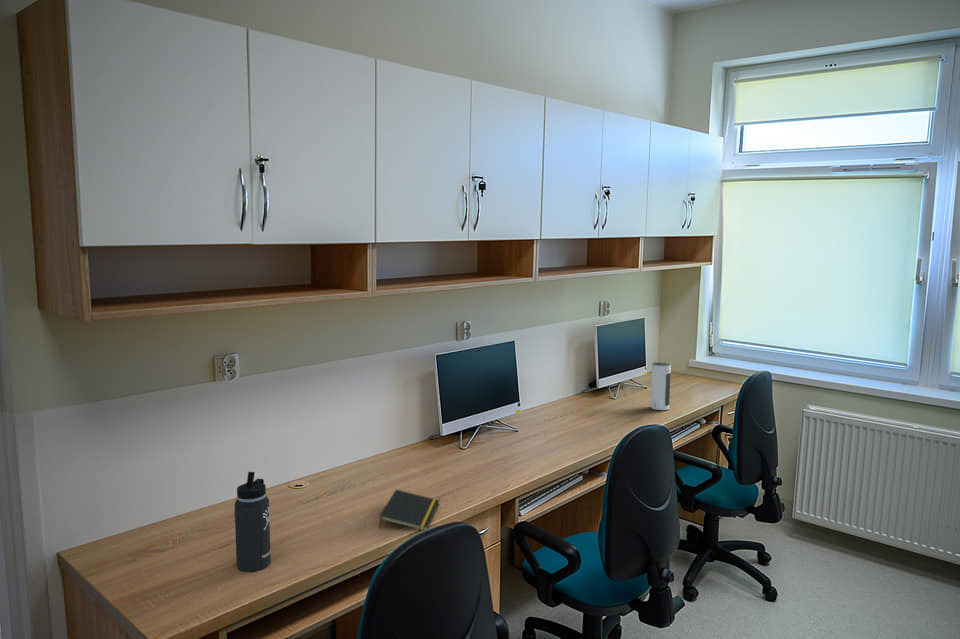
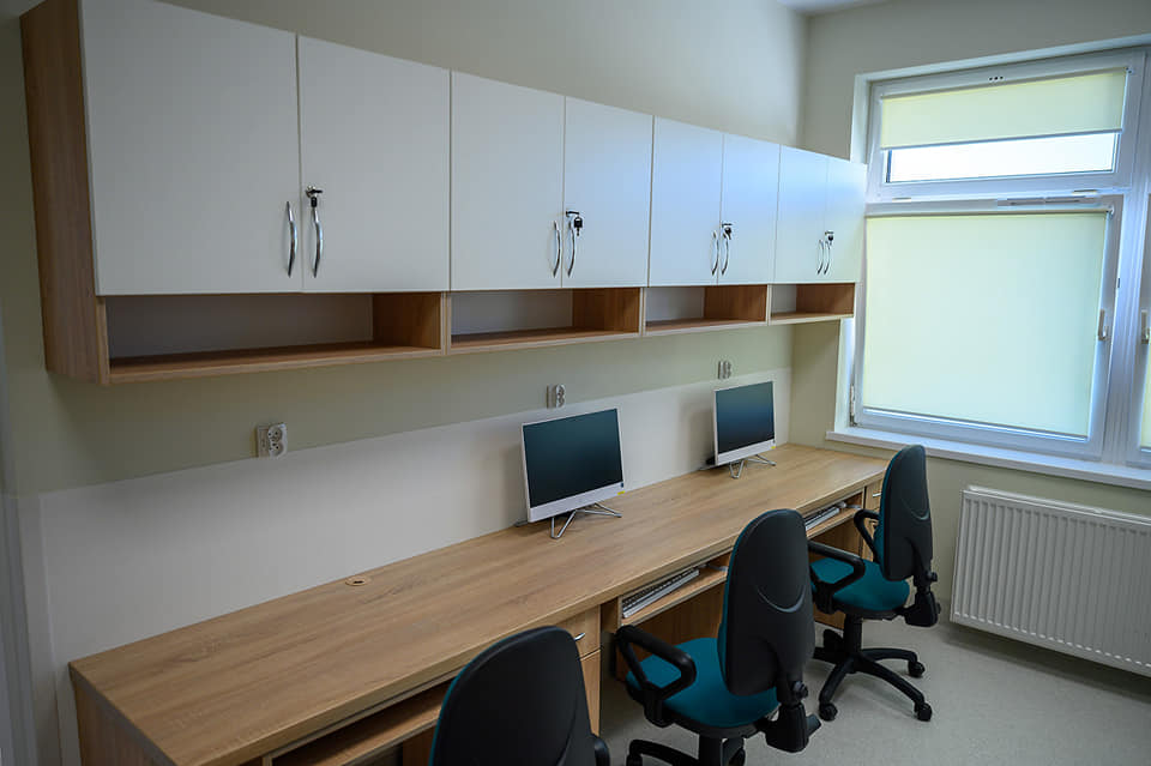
- speaker [650,361,672,411]
- notepad [378,489,440,532]
- thermos bottle [233,471,272,572]
